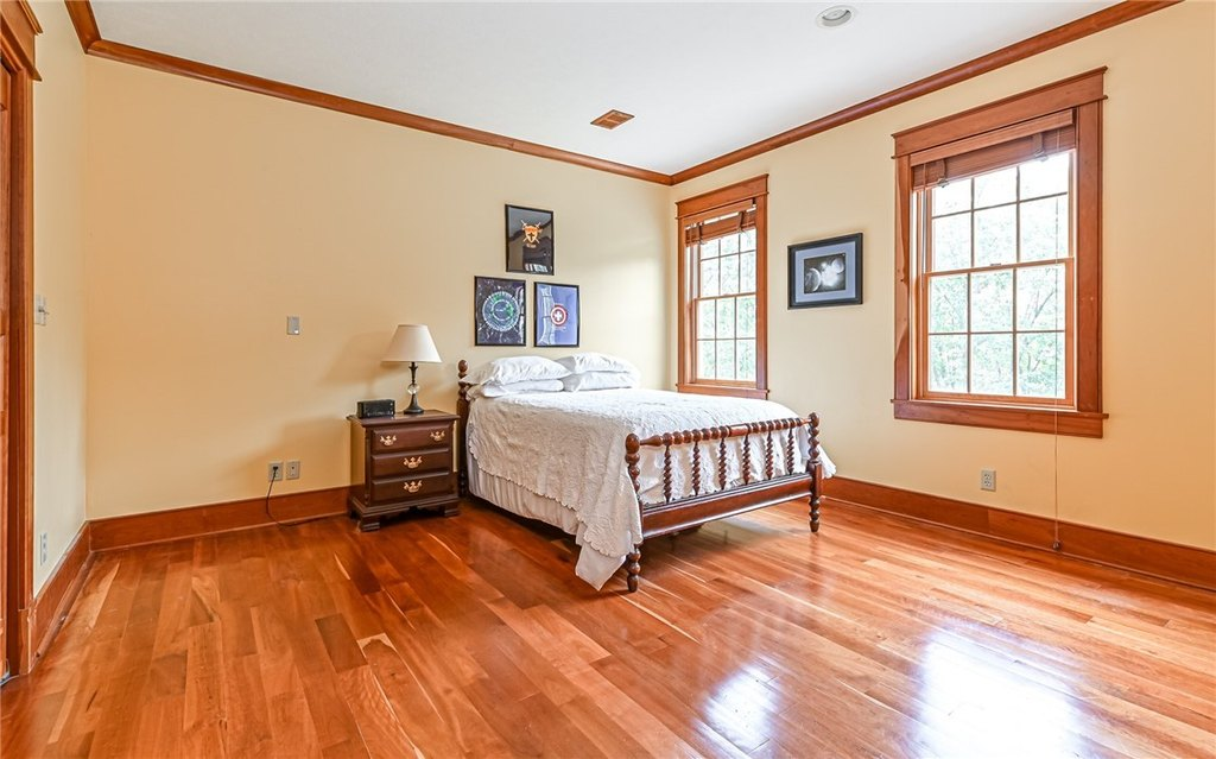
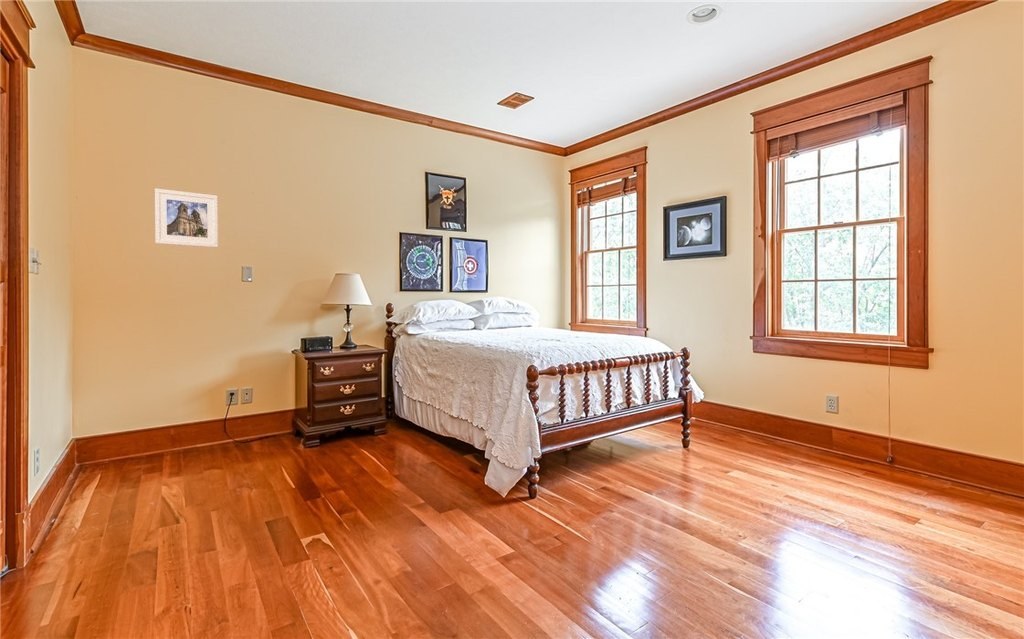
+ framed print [154,188,219,249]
